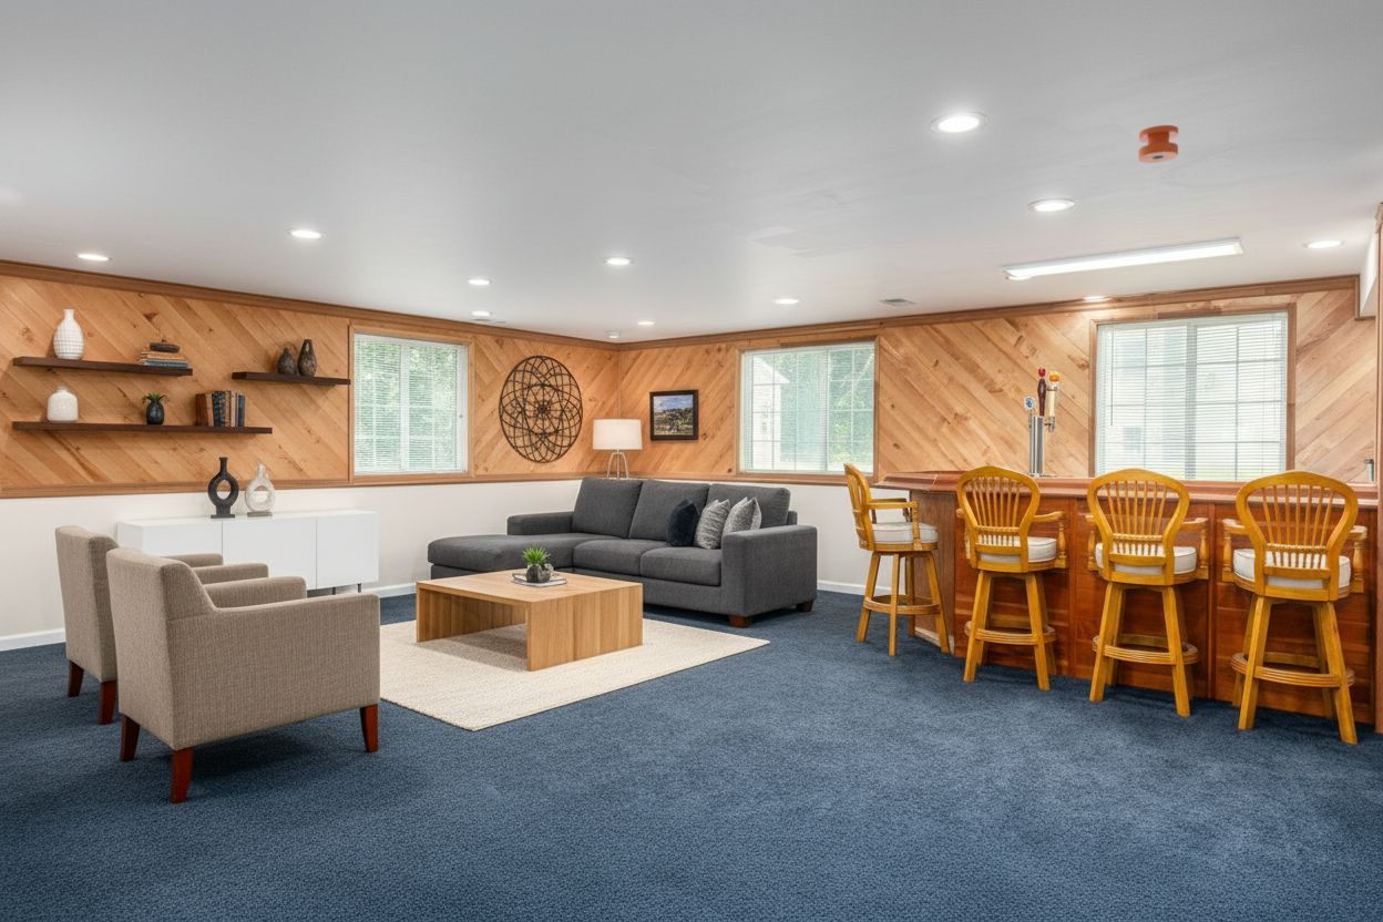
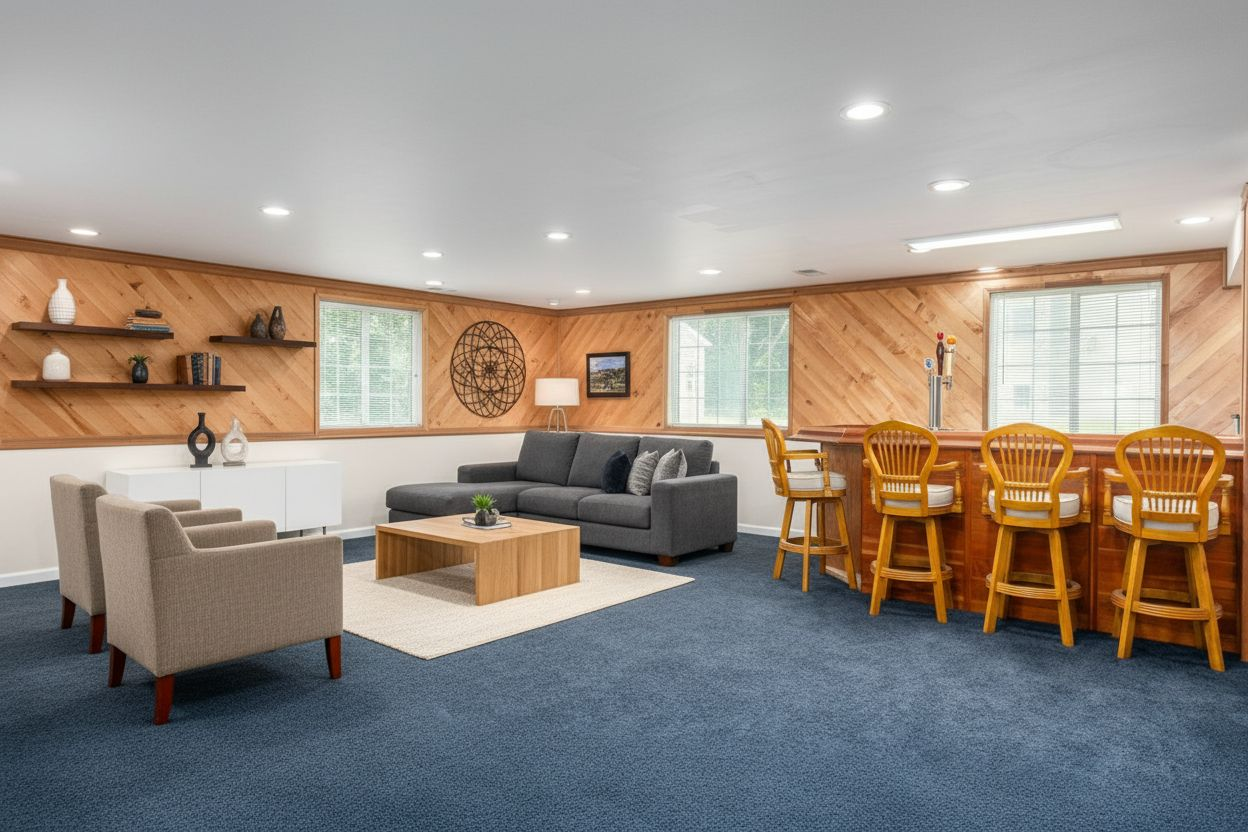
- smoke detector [1137,124,1179,164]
